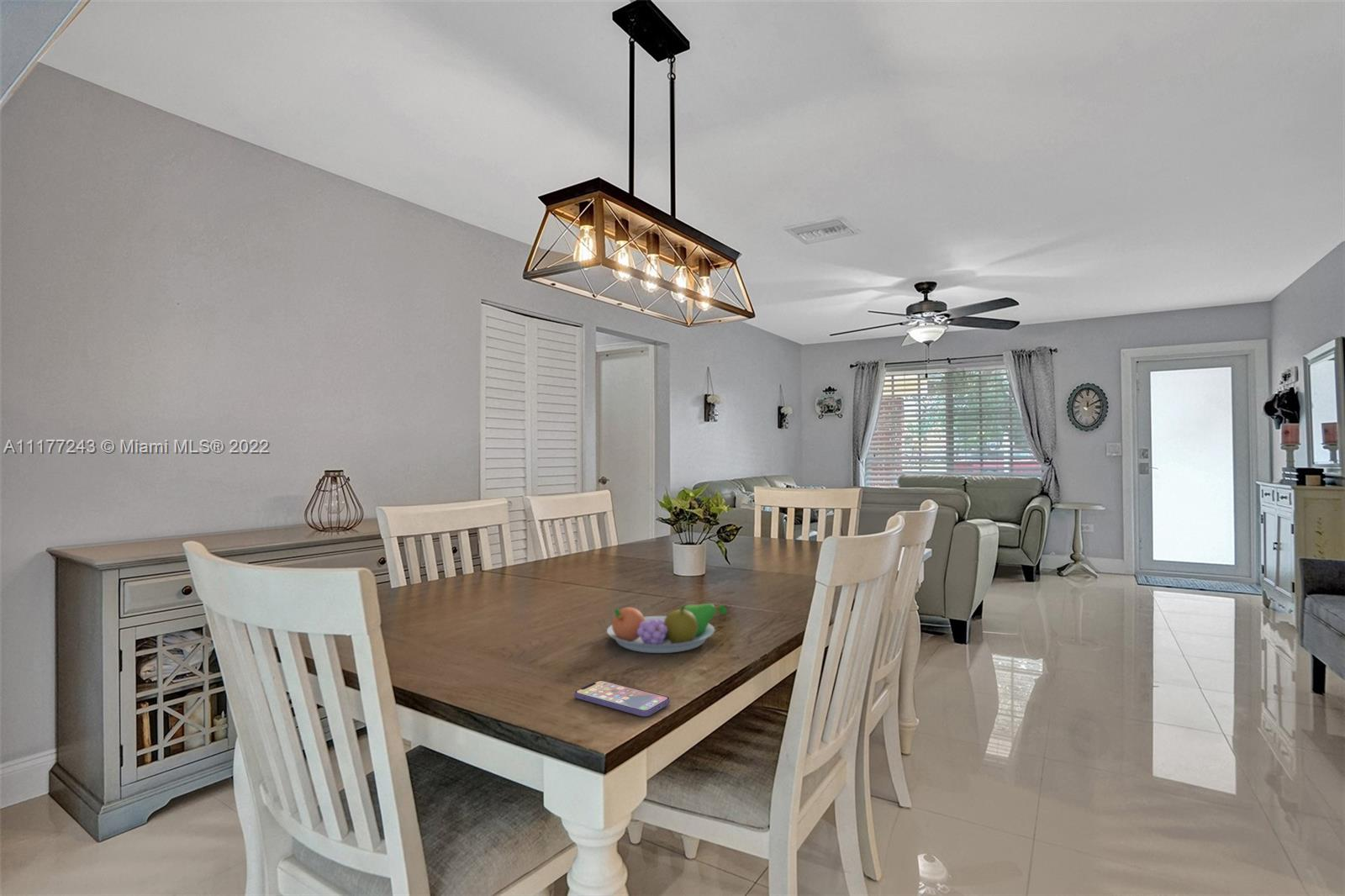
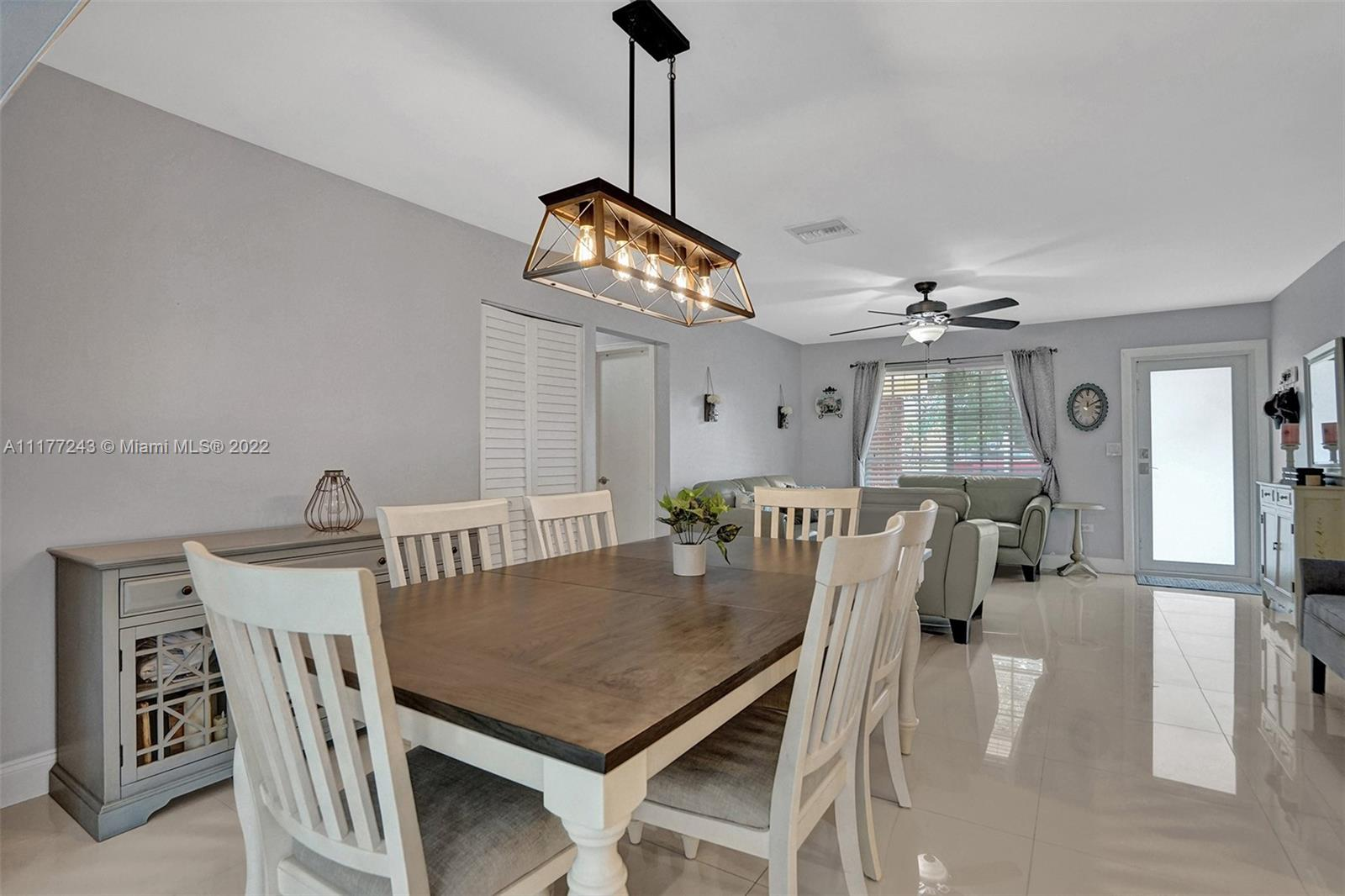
- fruit bowl [606,603,728,654]
- smartphone [573,680,671,717]
